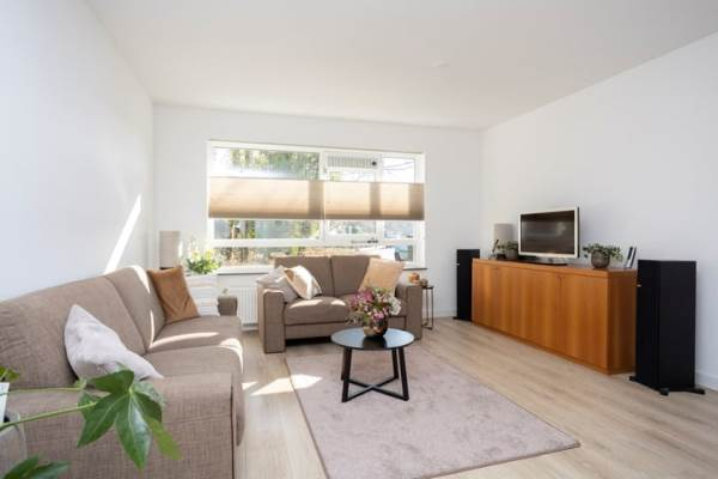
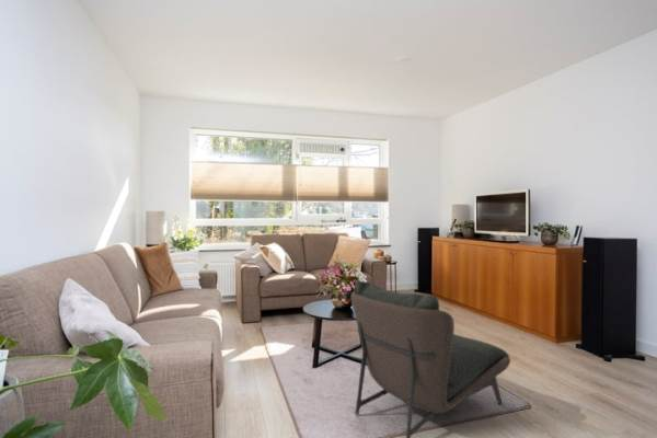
+ armless chair [350,279,511,438]
